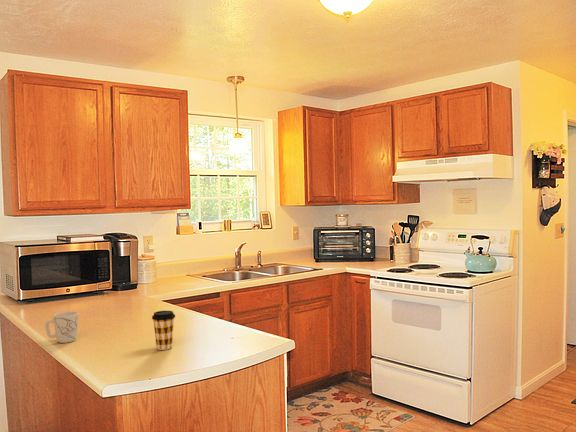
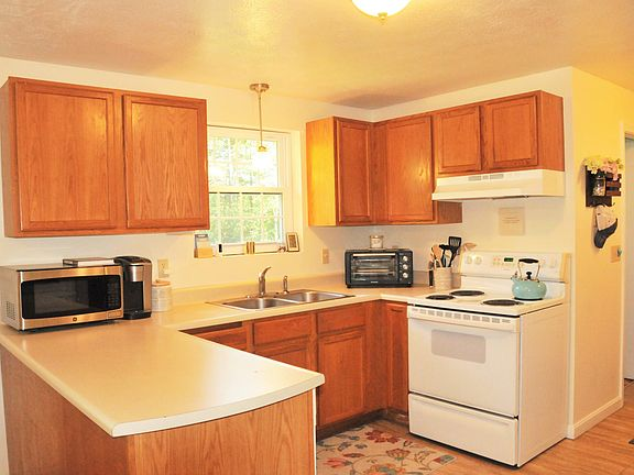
- mug [44,310,79,344]
- coffee cup [151,310,176,351]
